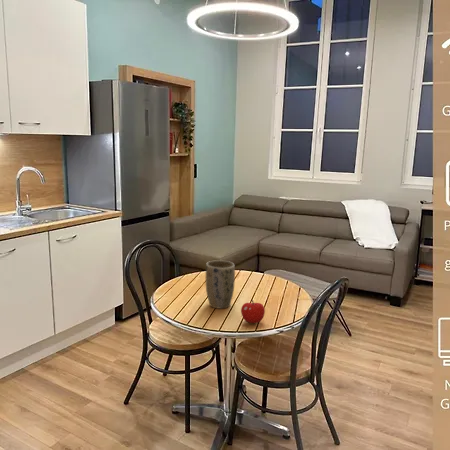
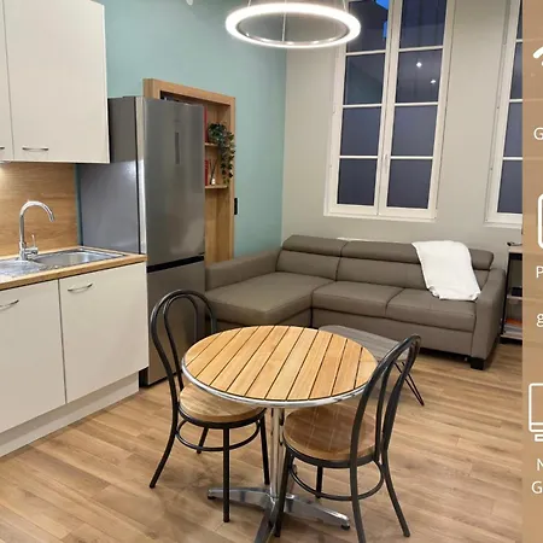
- fruit [240,299,266,324]
- plant pot [205,259,236,310]
